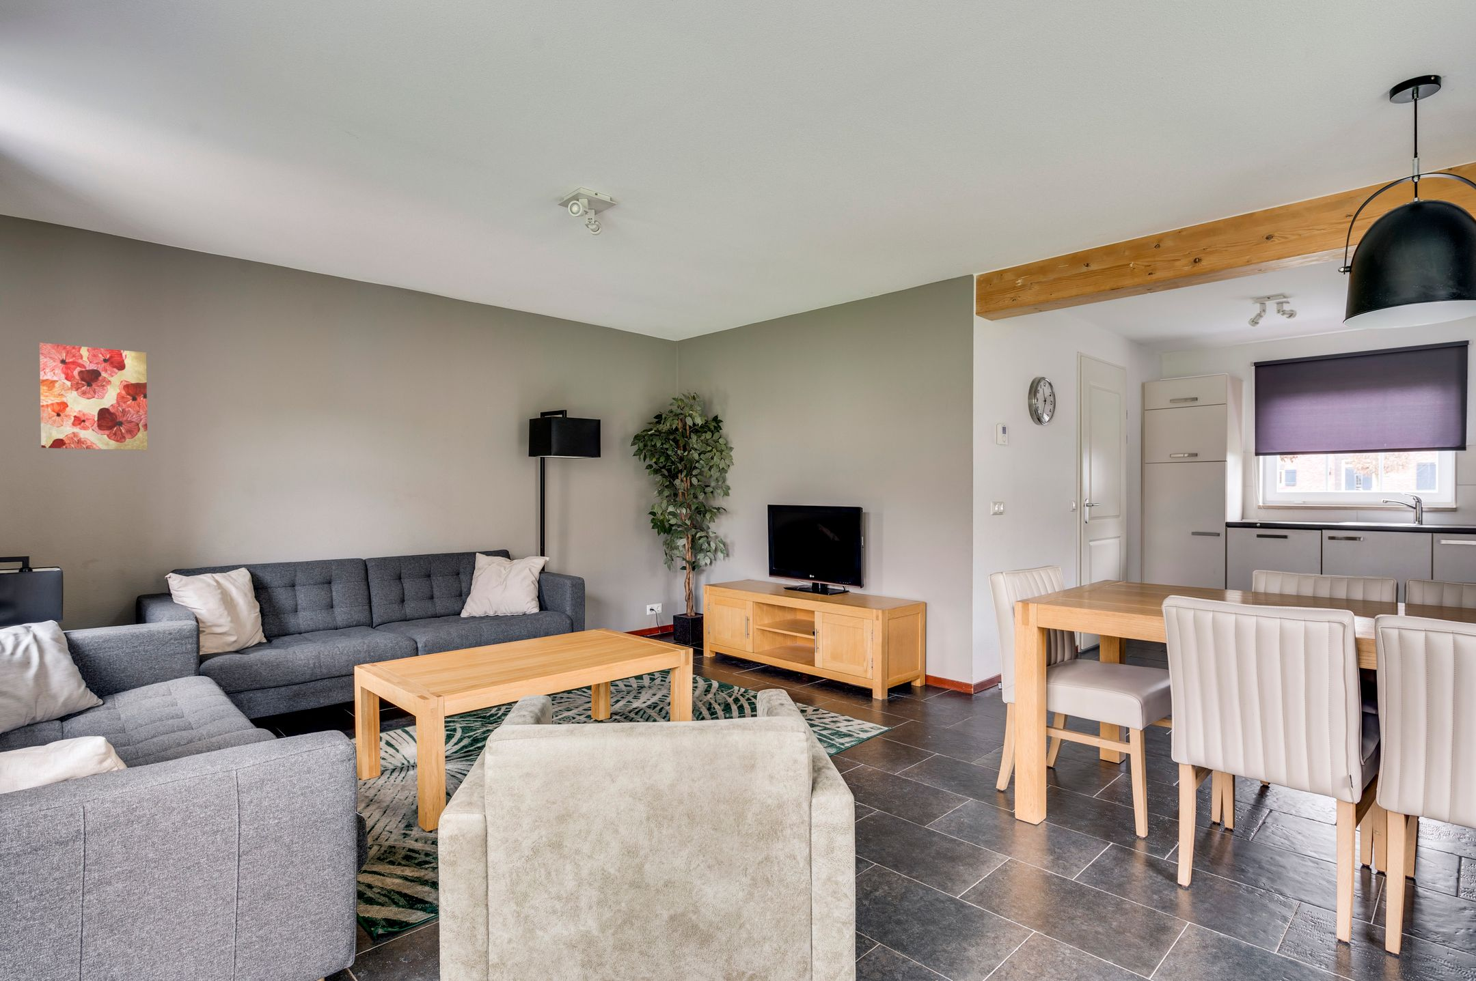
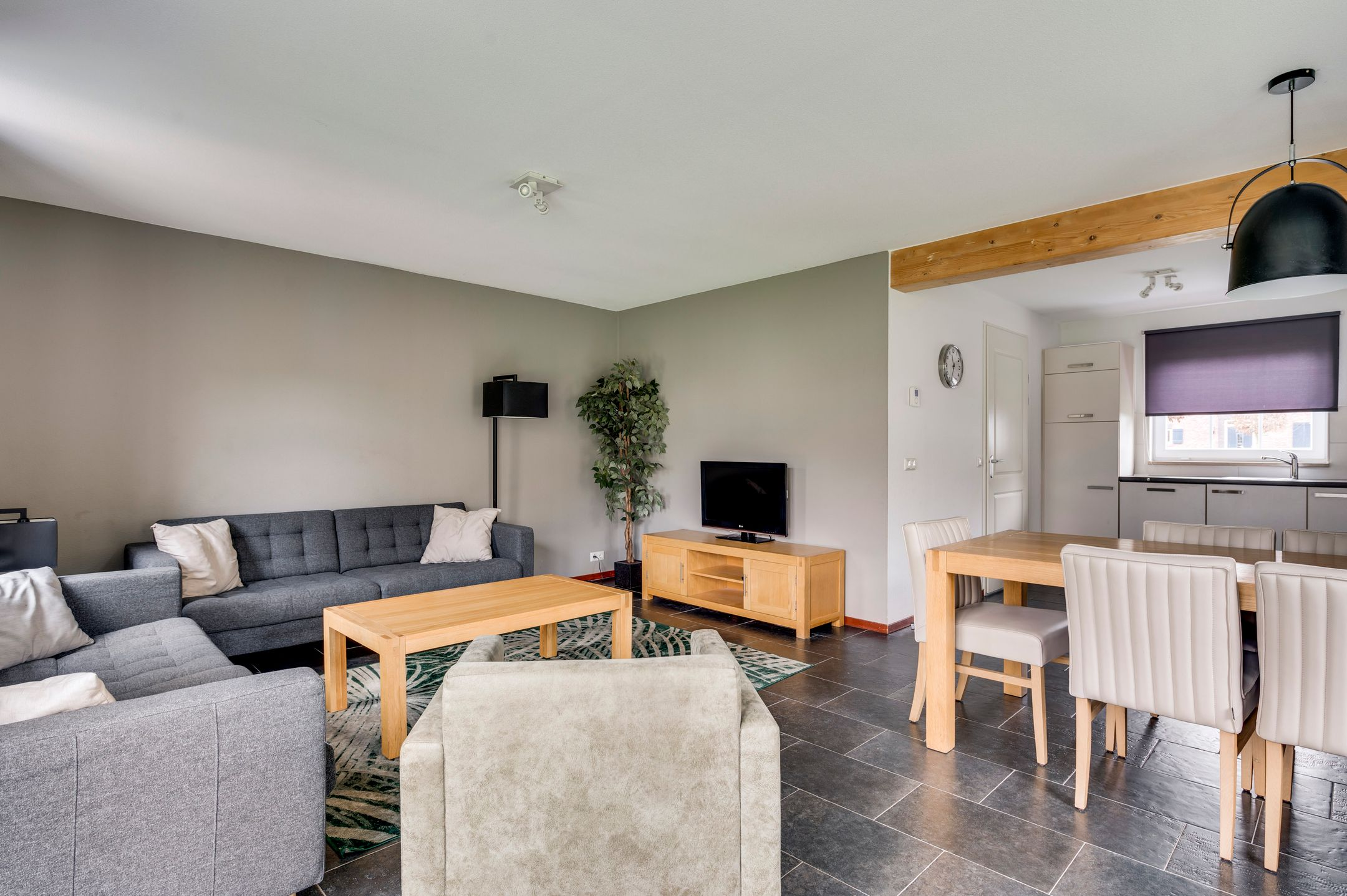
- wall art [39,342,148,451]
